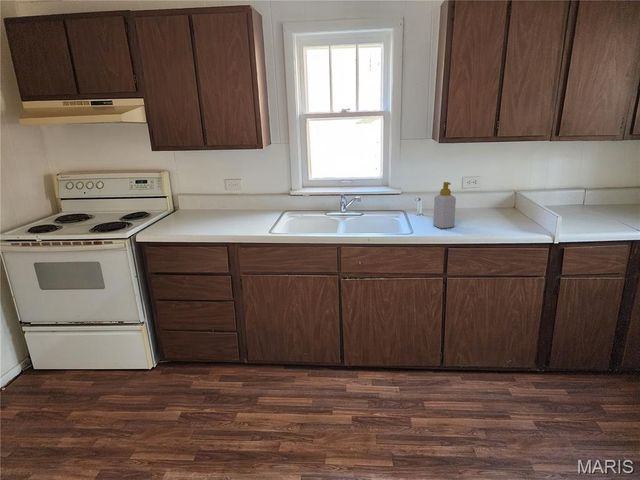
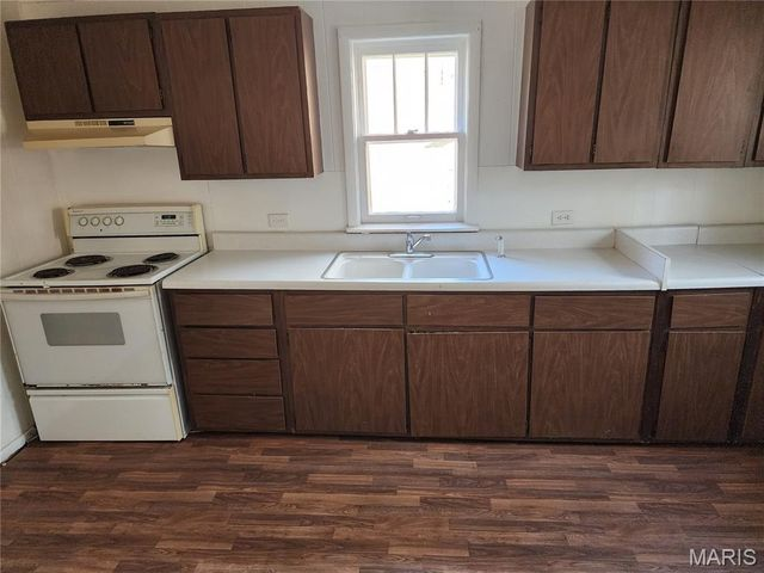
- soap bottle [432,181,457,229]
